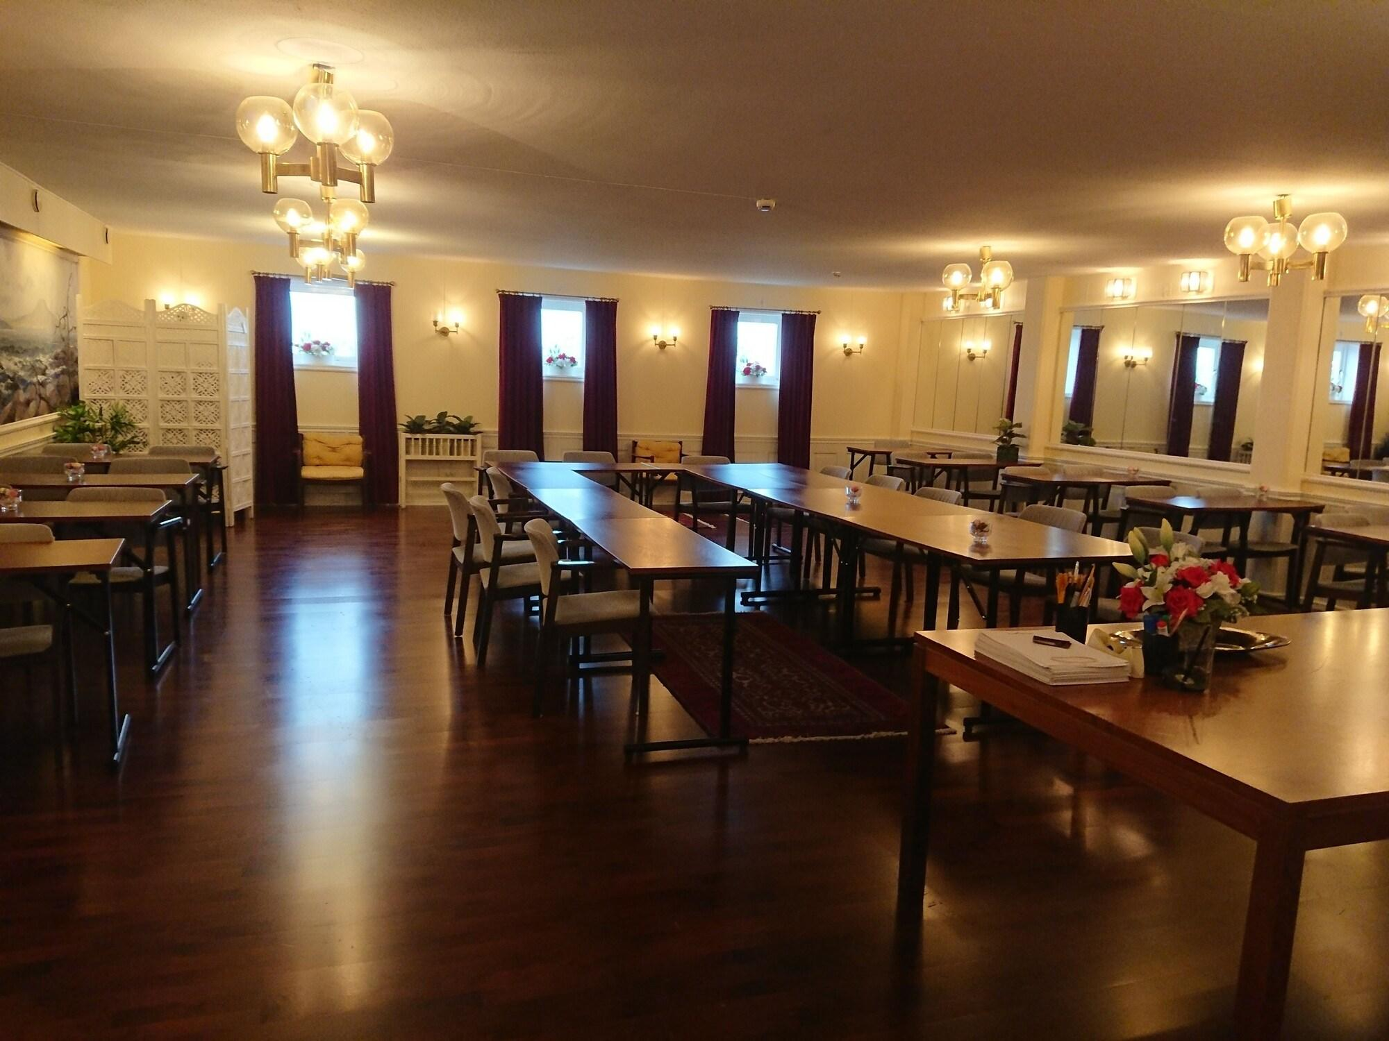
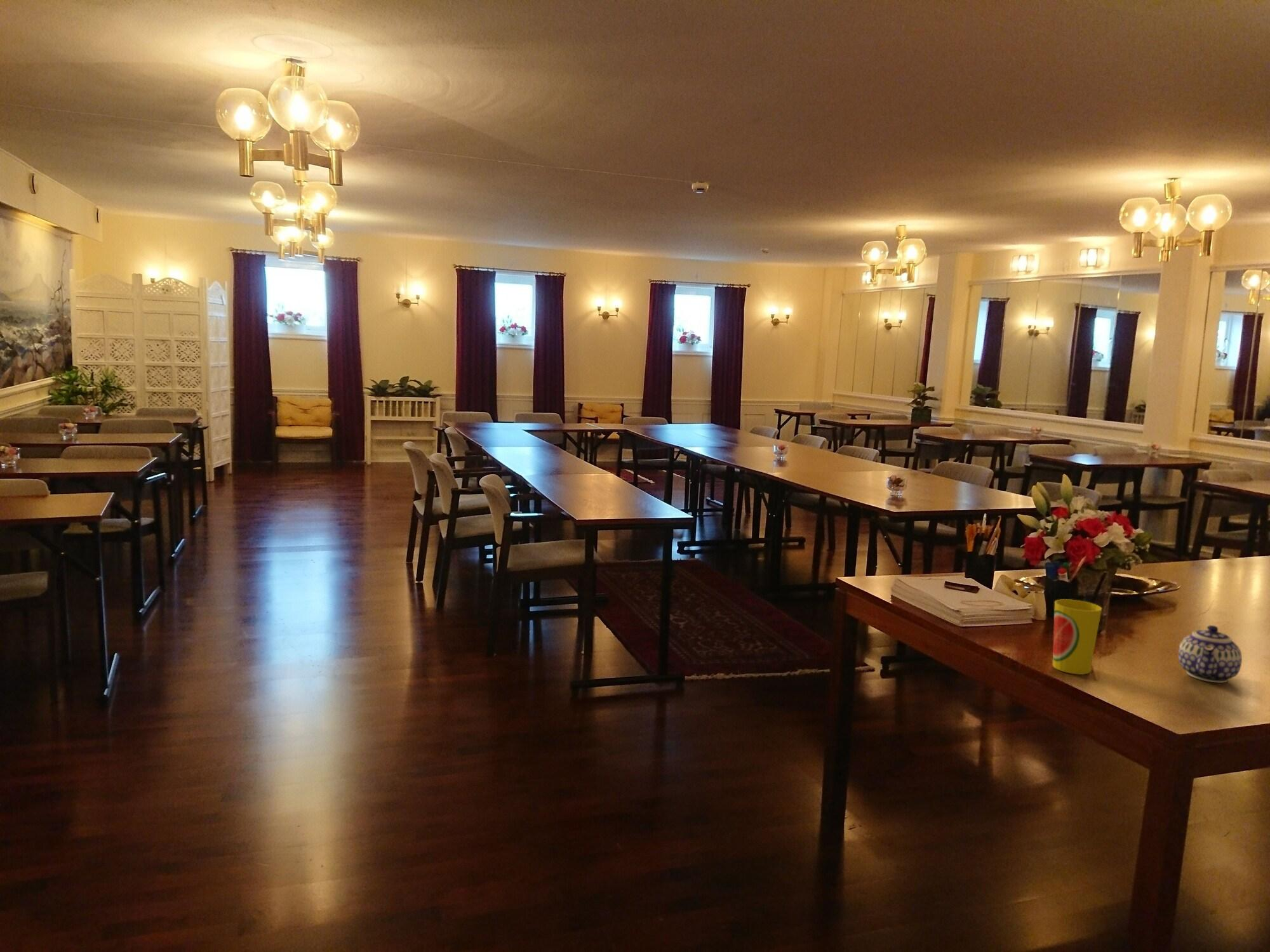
+ cup [1052,598,1102,675]
+ teapot [1178,625,1243,684]
